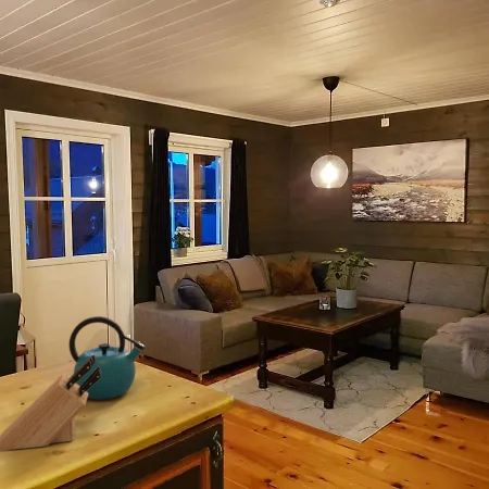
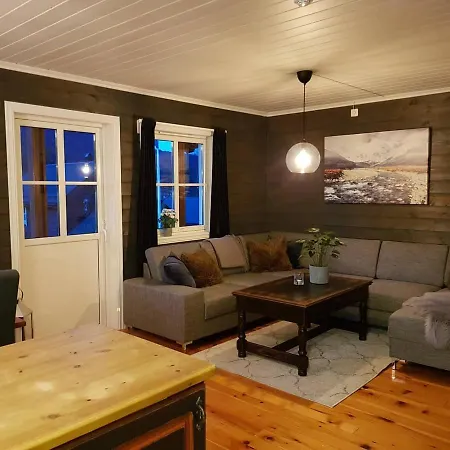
- kettle [68,315,146,401]
- knife block [0,354,101,452]
